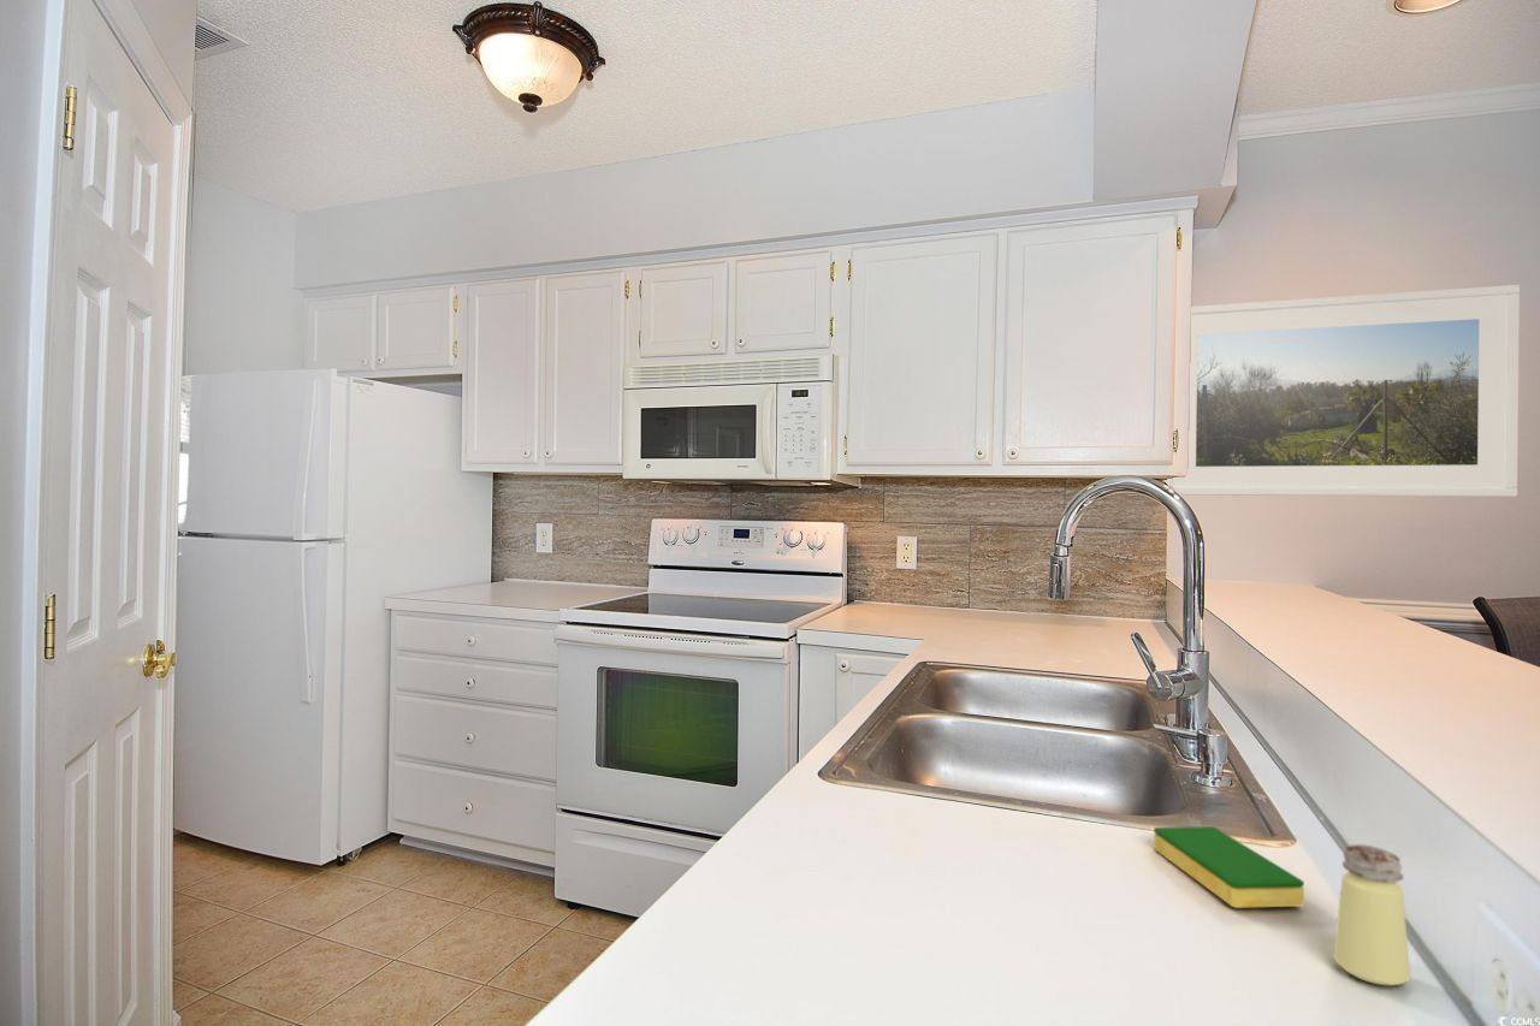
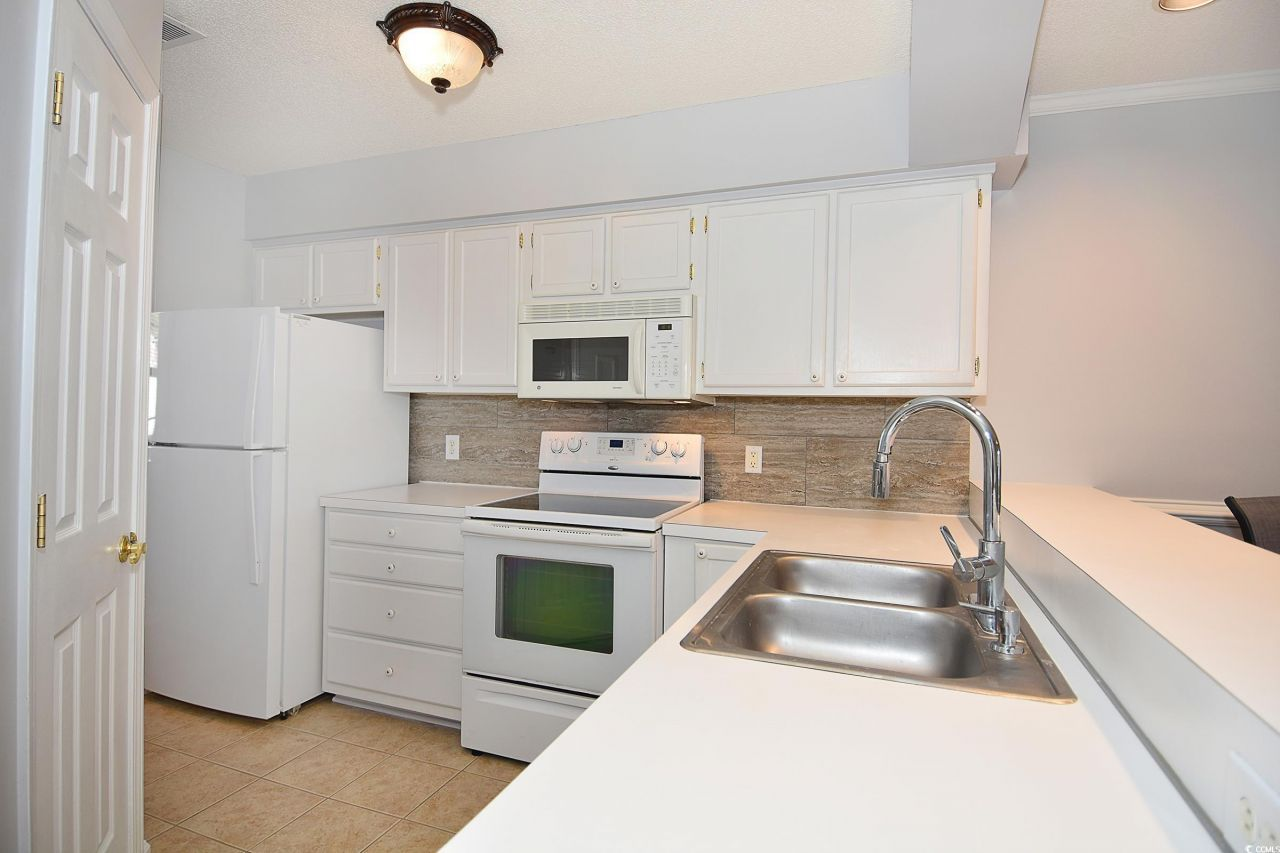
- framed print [1162,284,1521,498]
- saltshaker [1332,843,1411,986]
- dish sponge [1153,825,1305,909]
